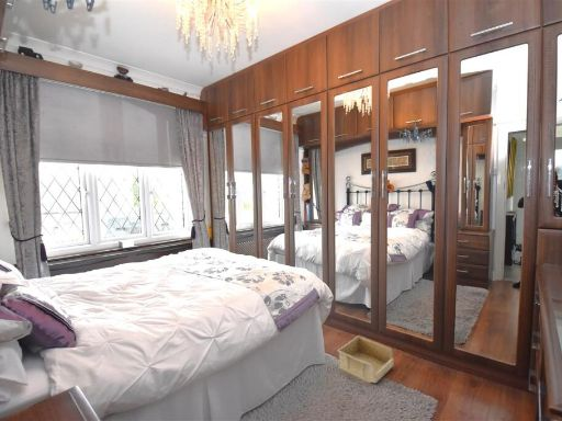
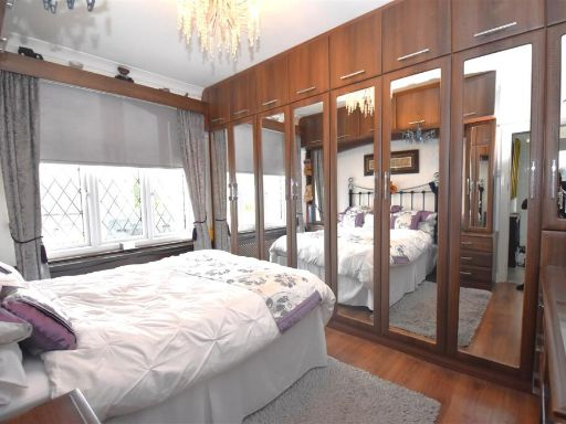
- storage bin [336,334,394,384]
